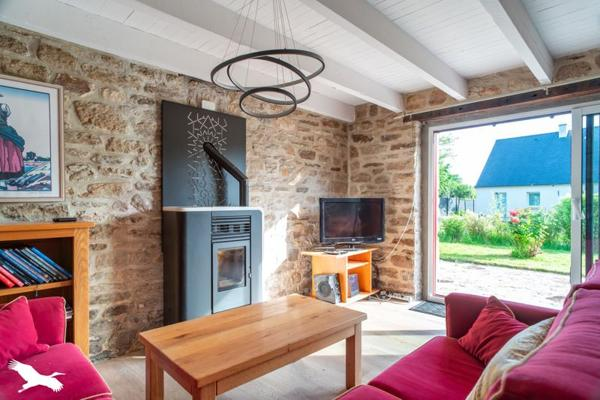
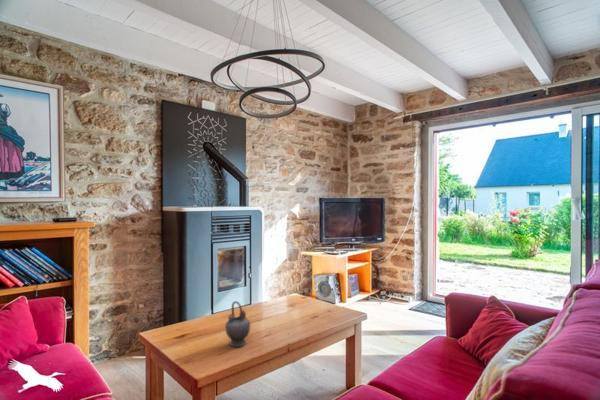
+ teapot [224,300,251,348]
